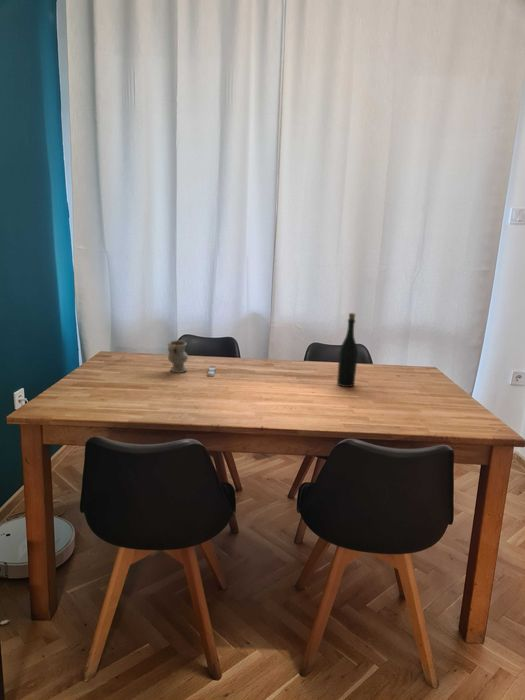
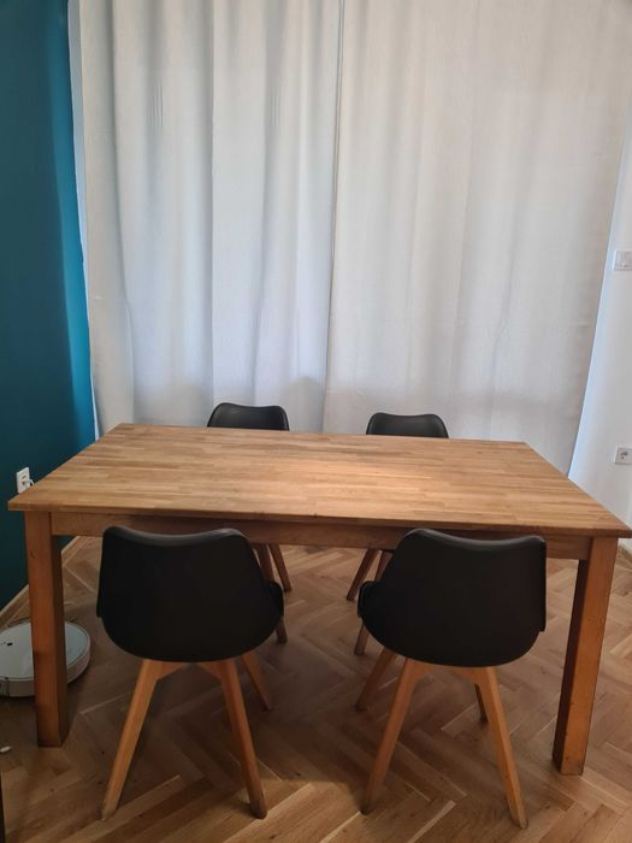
- bottle [336,312,359,388]
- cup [167,339,217,377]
